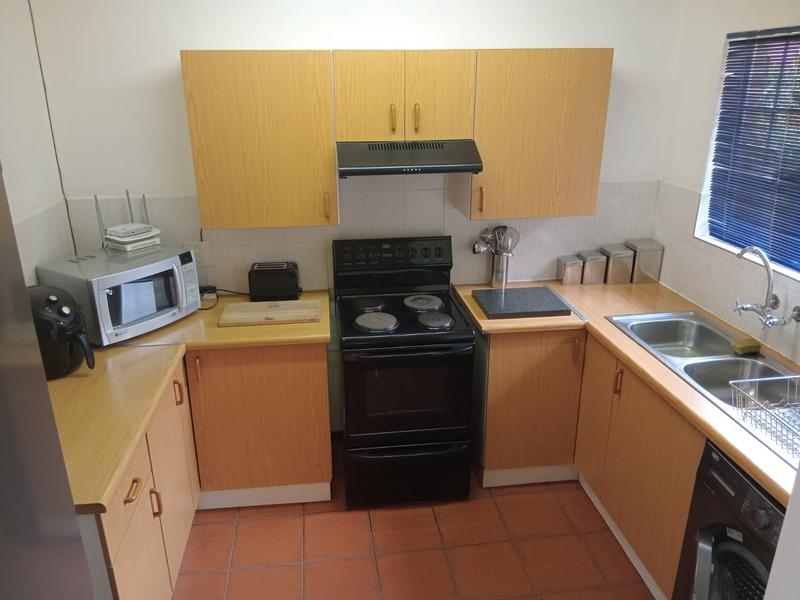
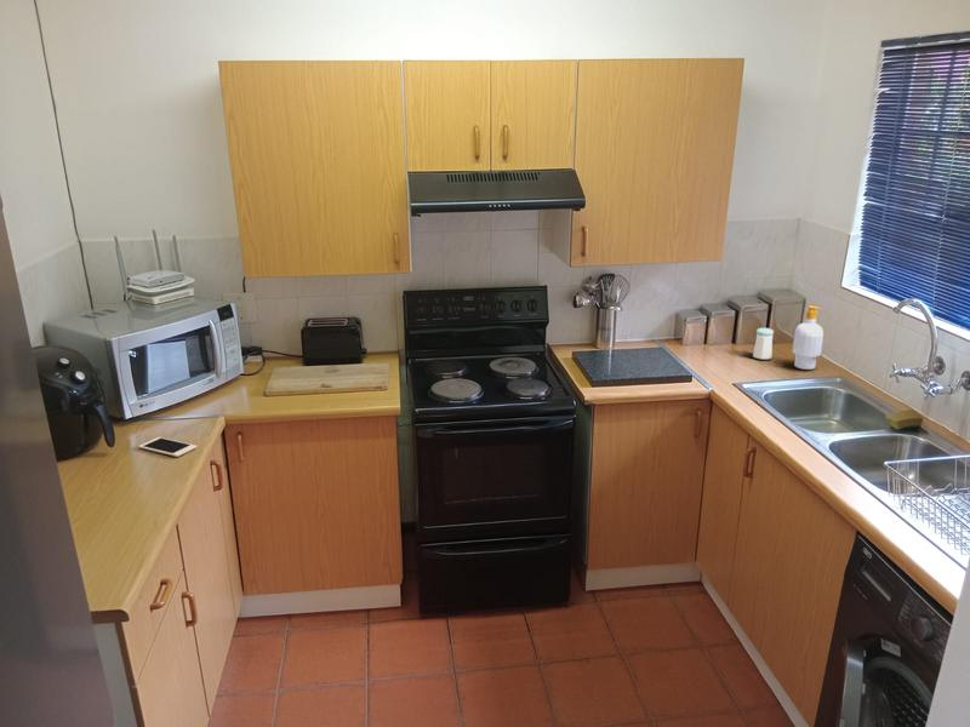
+ salt shaker [752,327,775,361]
+ soap bottle [792,305,824,371]
+ cell phone [138,436,198,458]
